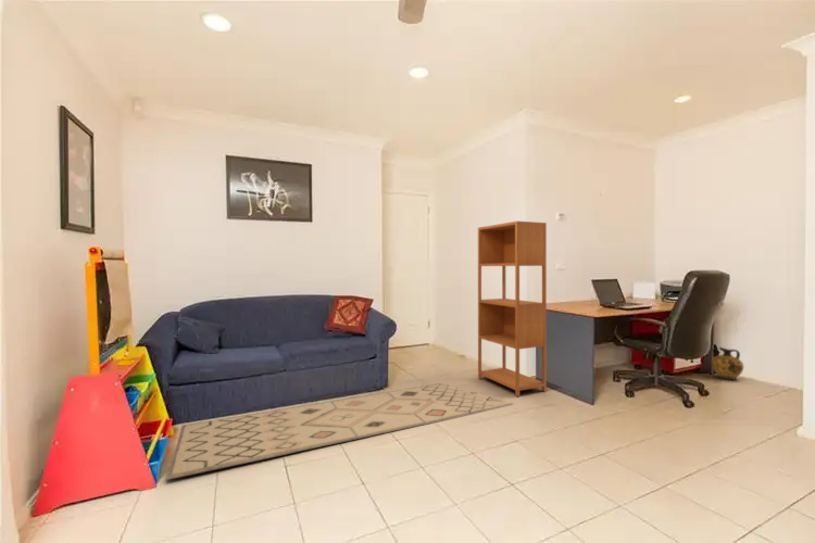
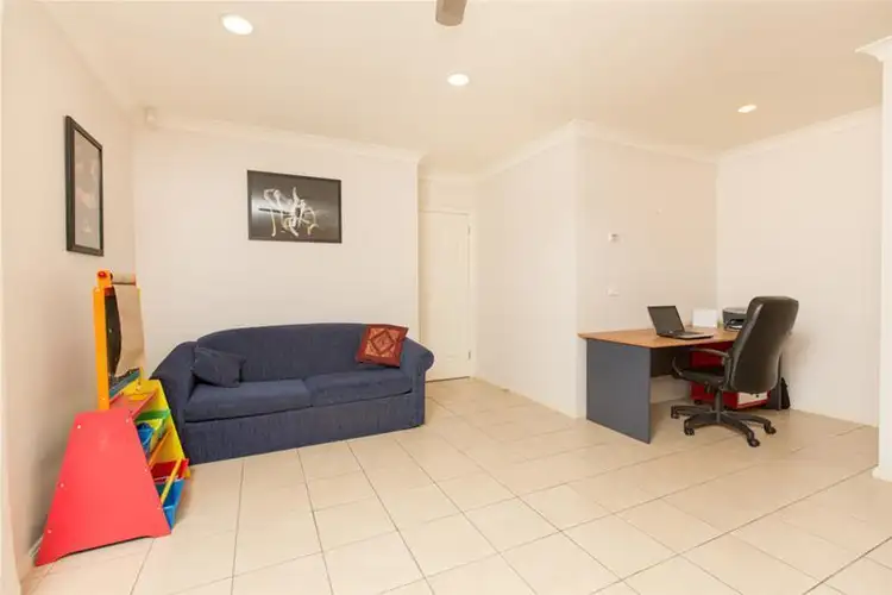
- ceramic jug [710,346,744,381]
- bookcase [477,220,548,397]
- rug [165,382,514,481]
